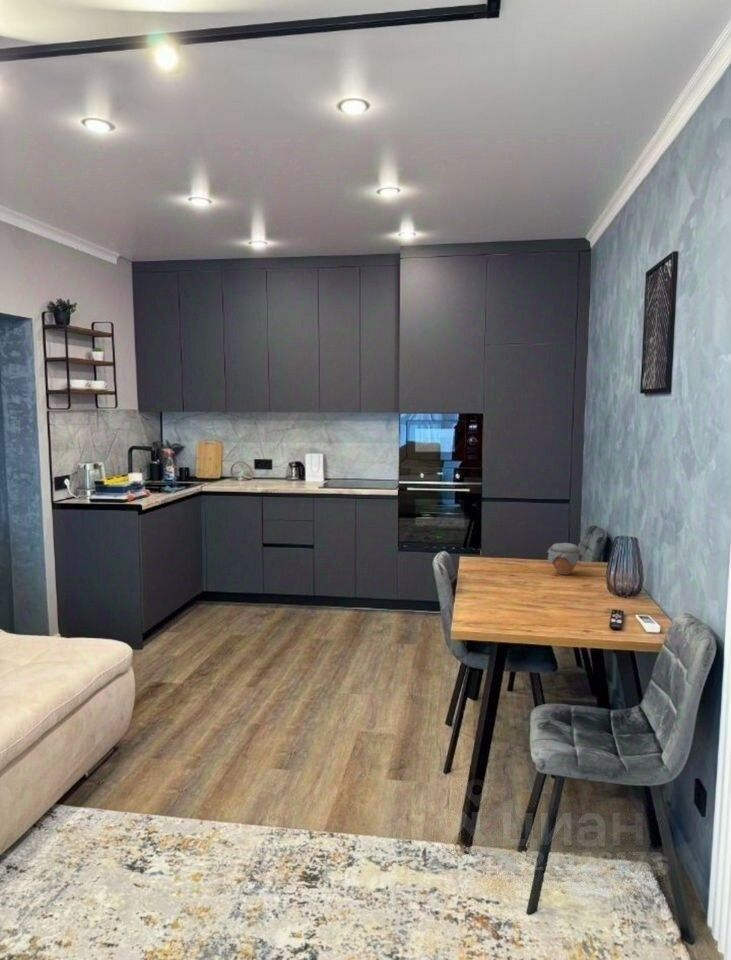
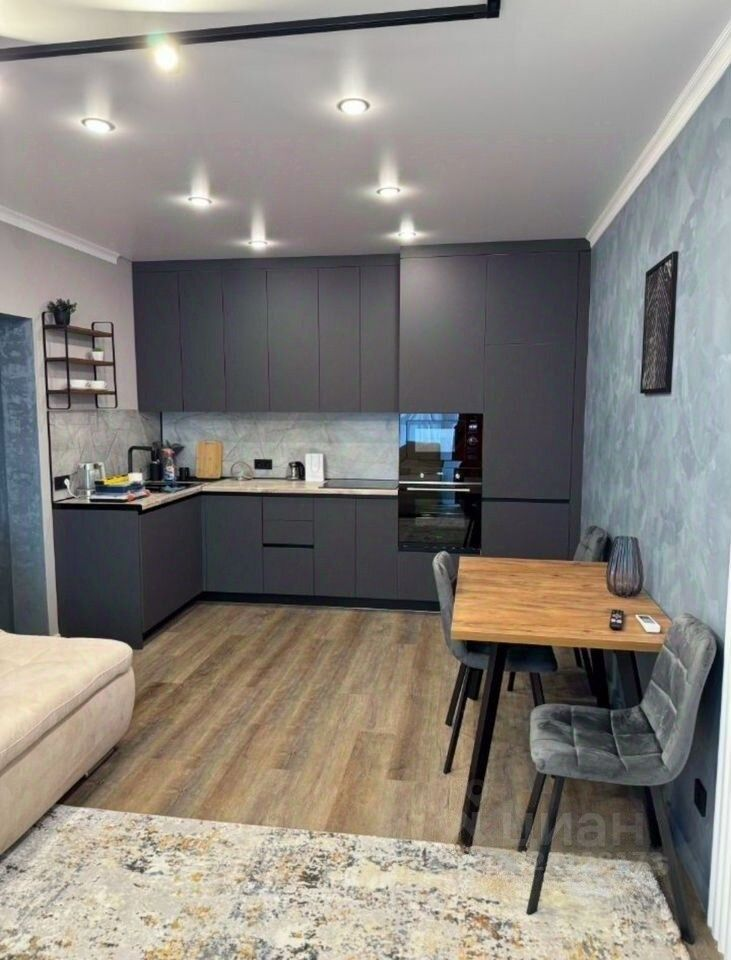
- jar [546,542,584,576]
